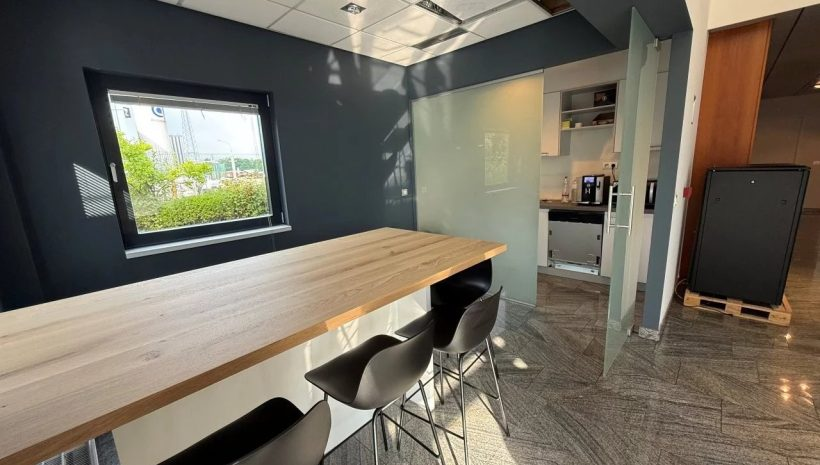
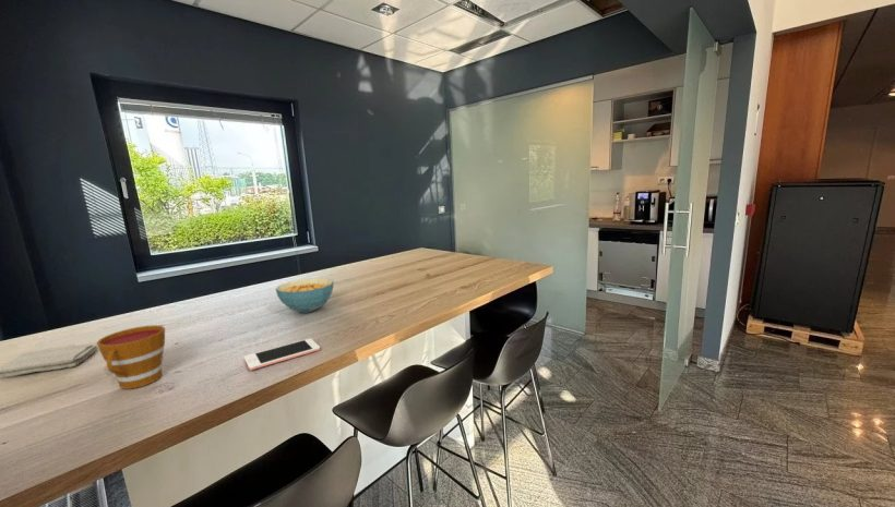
+ cereal bowl [275,277,335,314]
+ cup [96,324,166,390]
+ cell phone [243,337,321,372]
+ washcloth [0,342,99,378]
